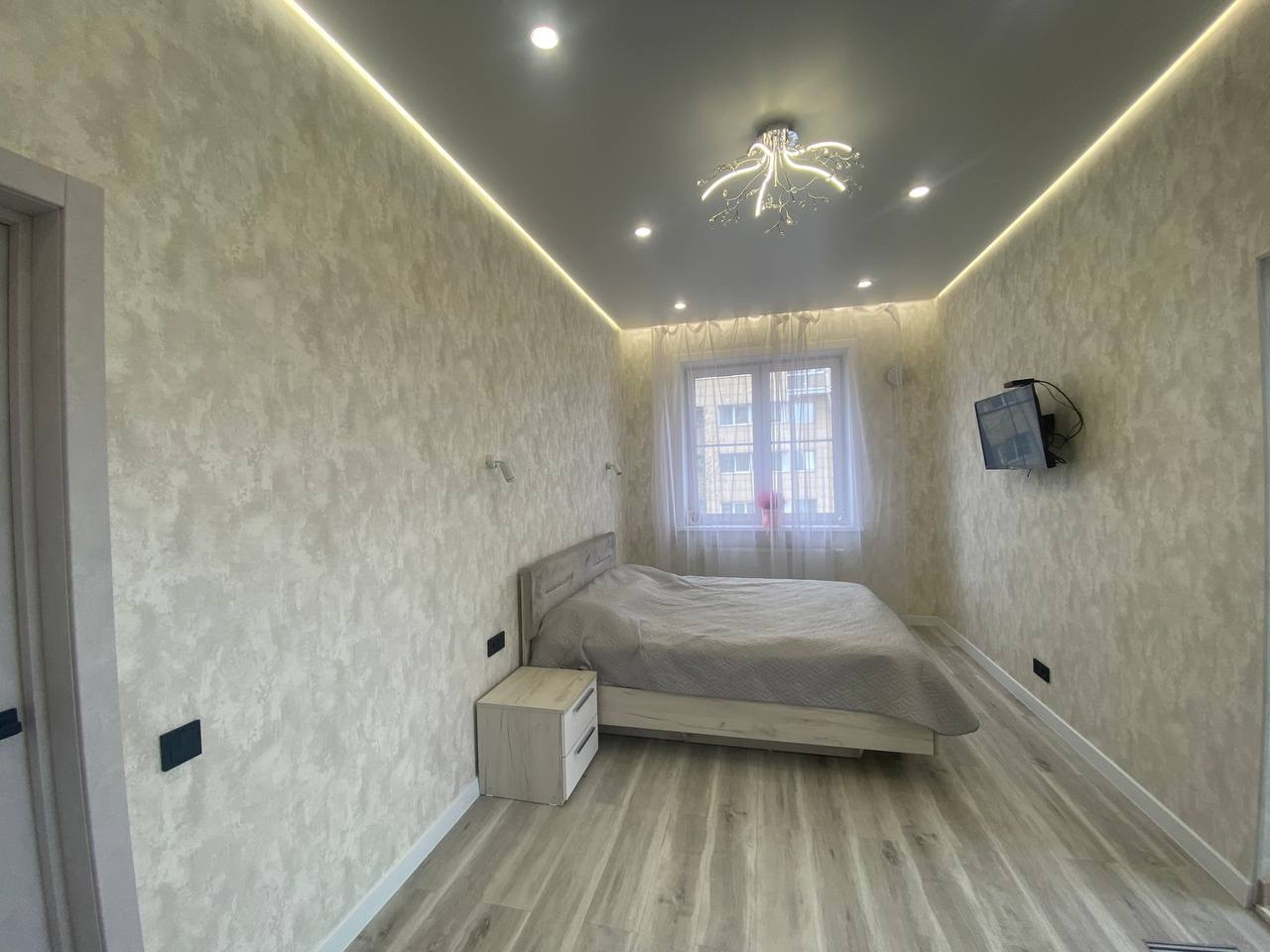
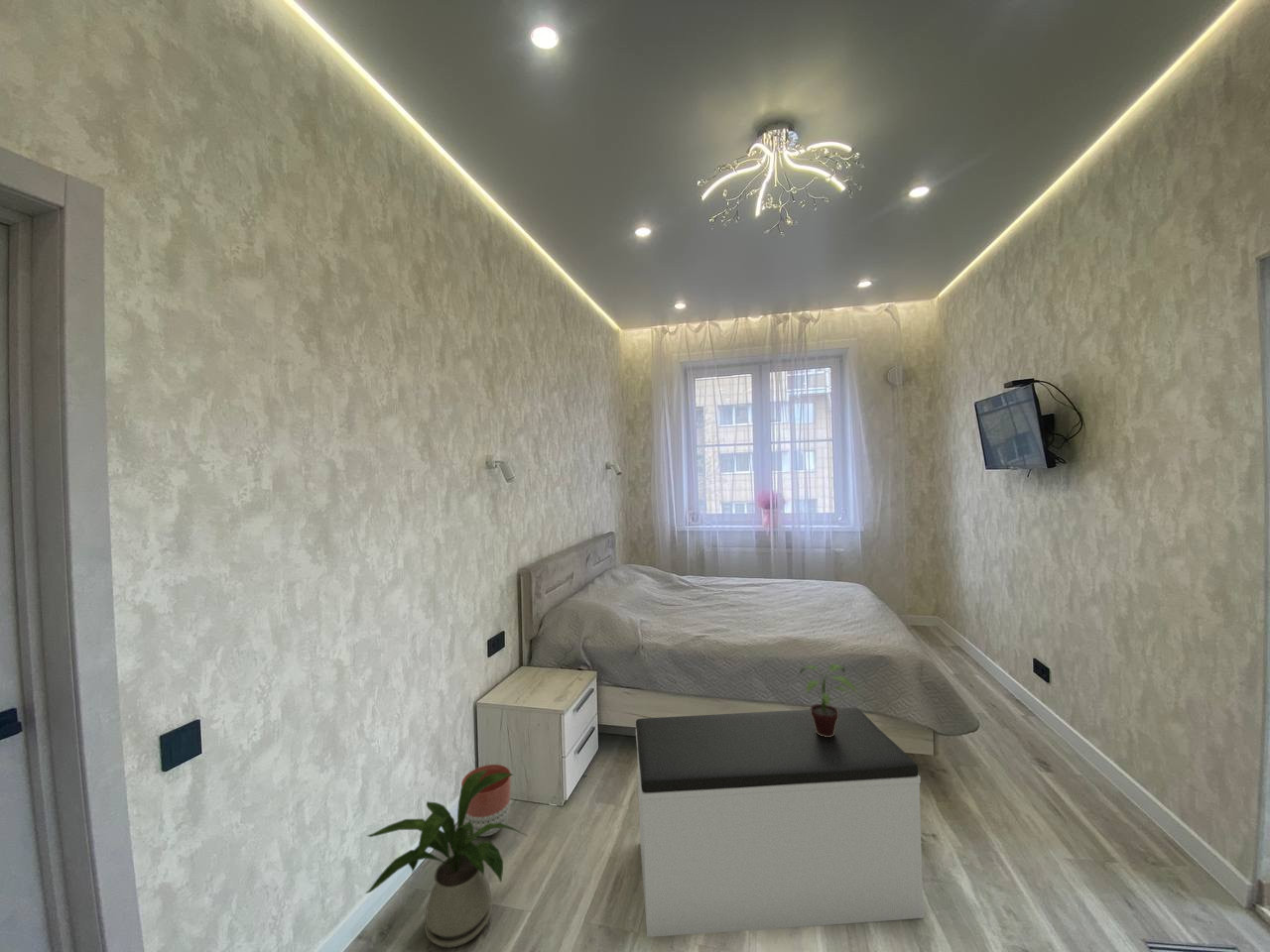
+ house plant [364,770,530,949]
+ potted plant [799,663,859,737]
+ planter [460,764,512,837]
+ bench [635,706,924,938]
